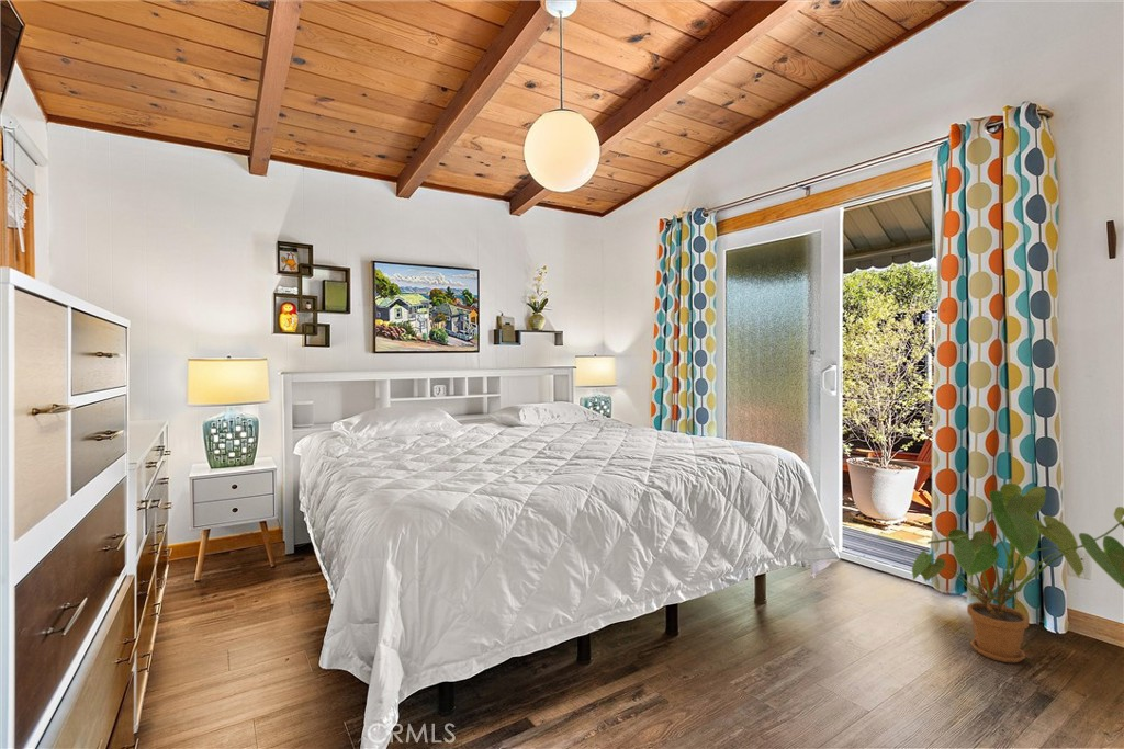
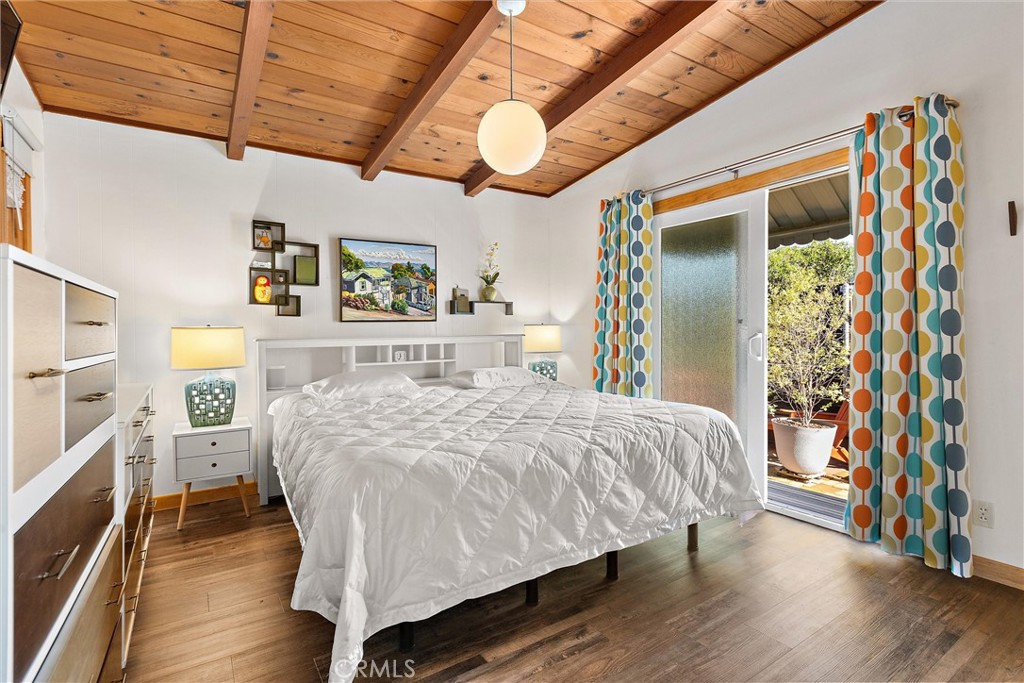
- house plant [911,483,1124,663]
